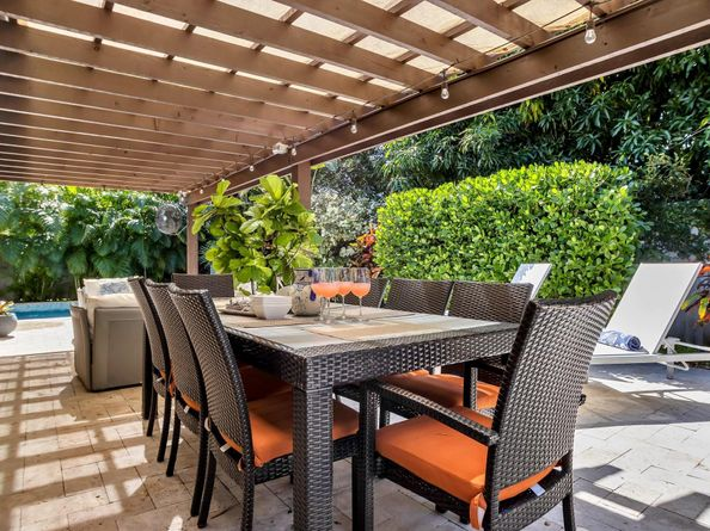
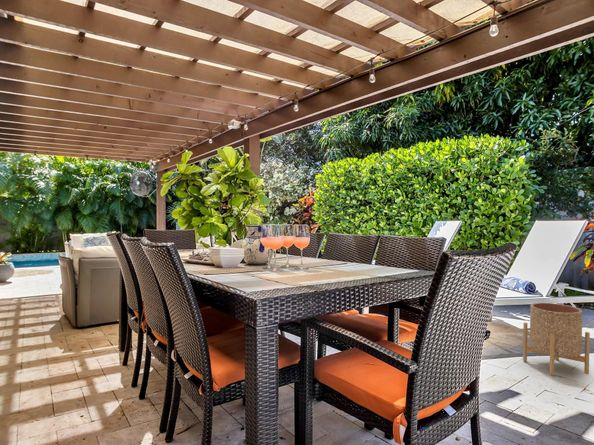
+ planter [522,302,591,377]
